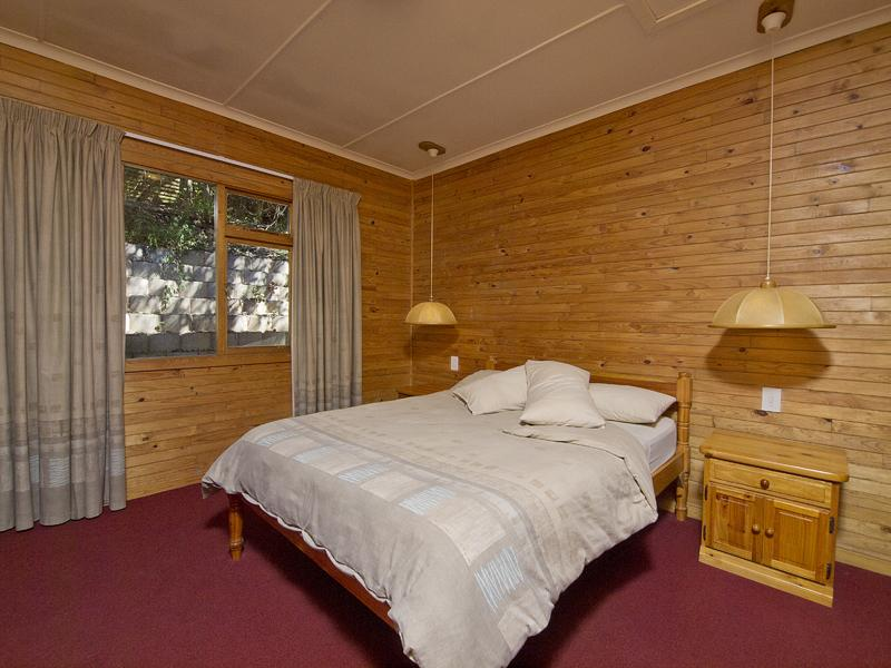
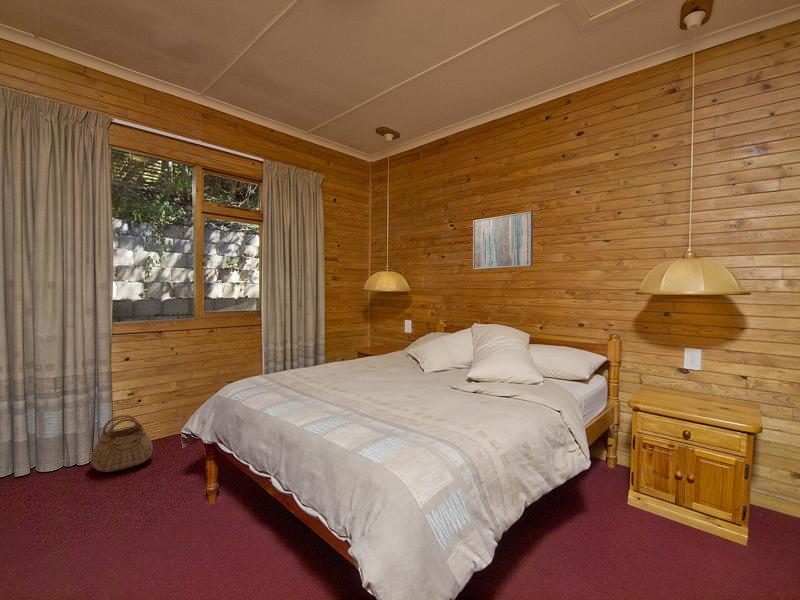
+ wall art [472,210,534,270]
+ basket [90,413,154,473]
